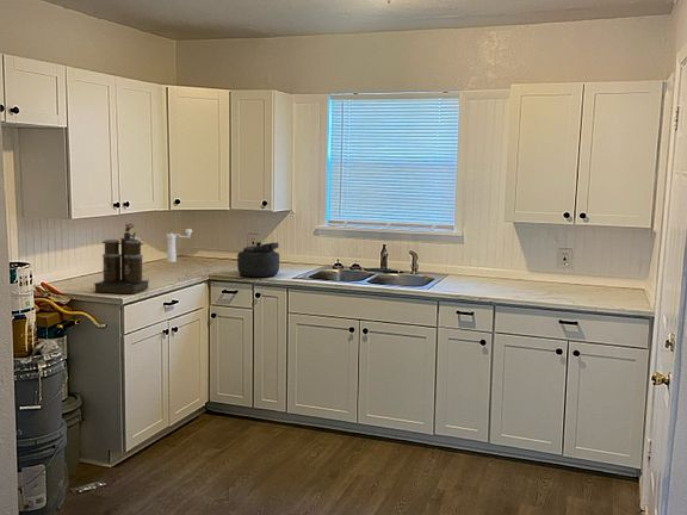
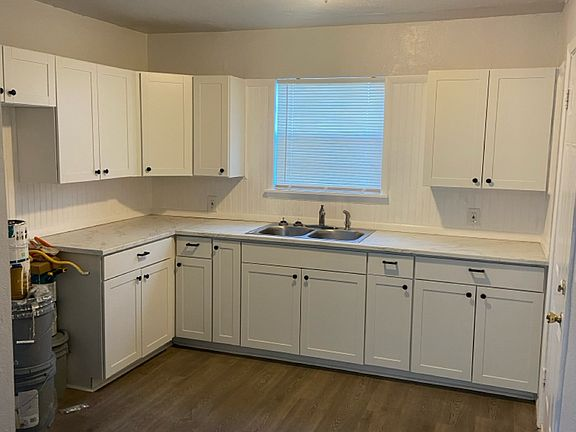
- coffee maker [93,222,150,294]
- kettle [236,241,280,278]
- pepper mill [166,228,193,263]
